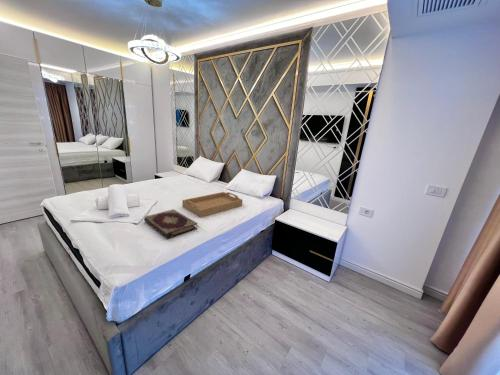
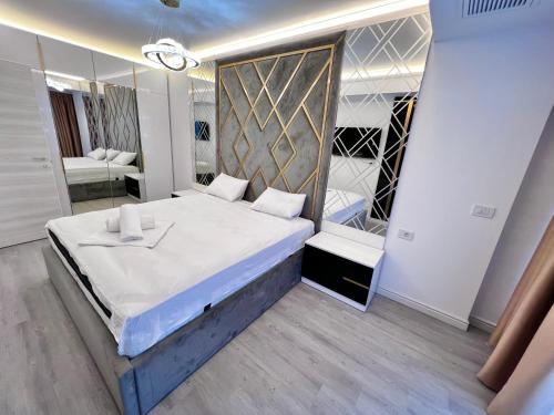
- book [143,208,198,240]
- serving tray [181,191,244,218]
